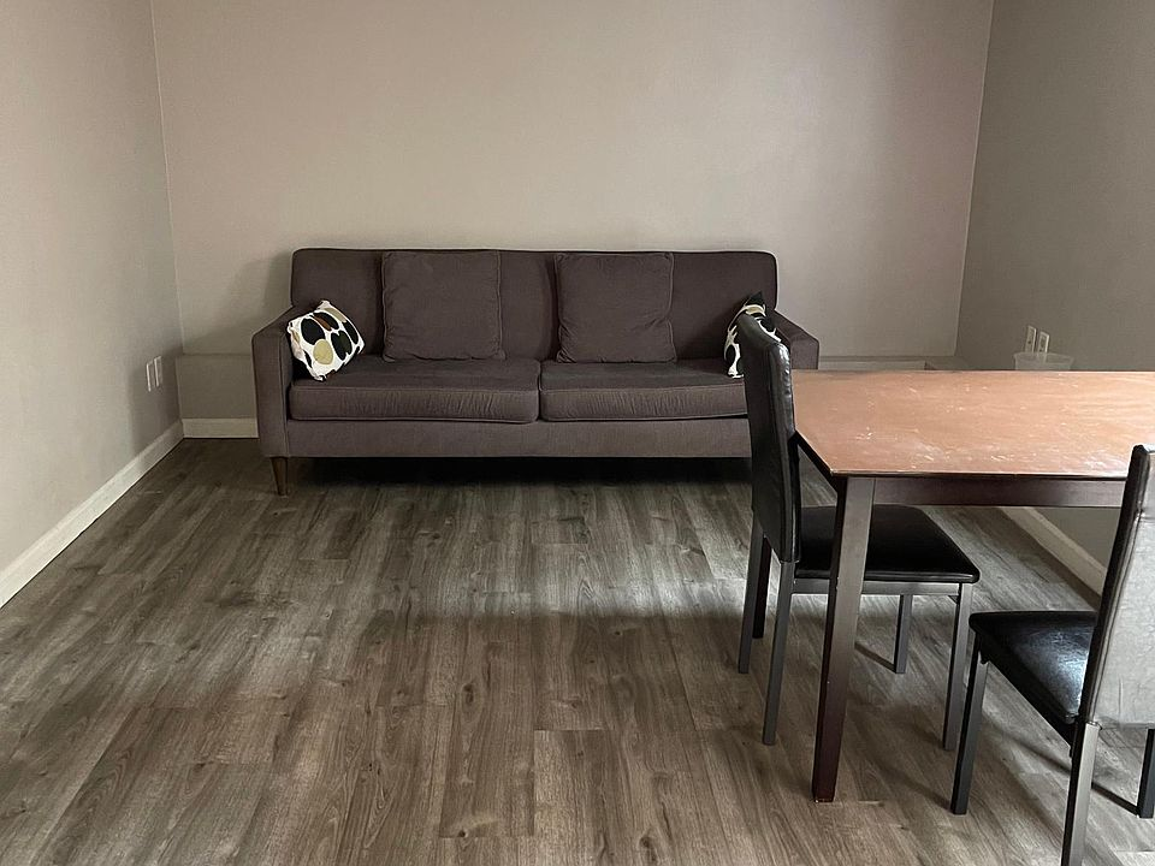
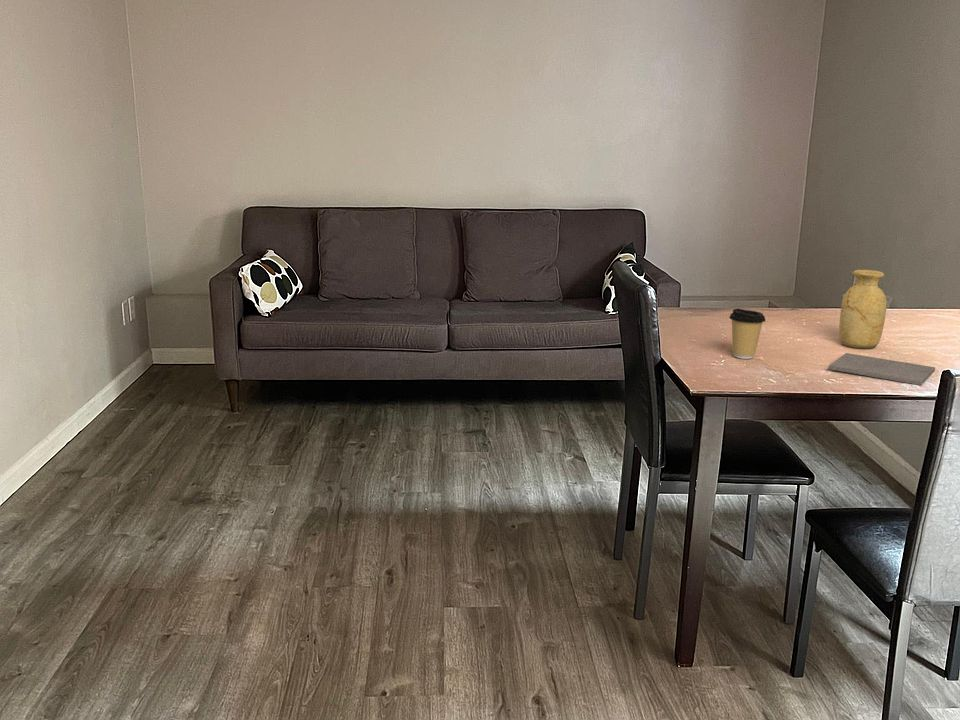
+ coffee cup [728,308,766,360]
+ notepad [828,352,936,386]
+ vase [838,269,888,350]
